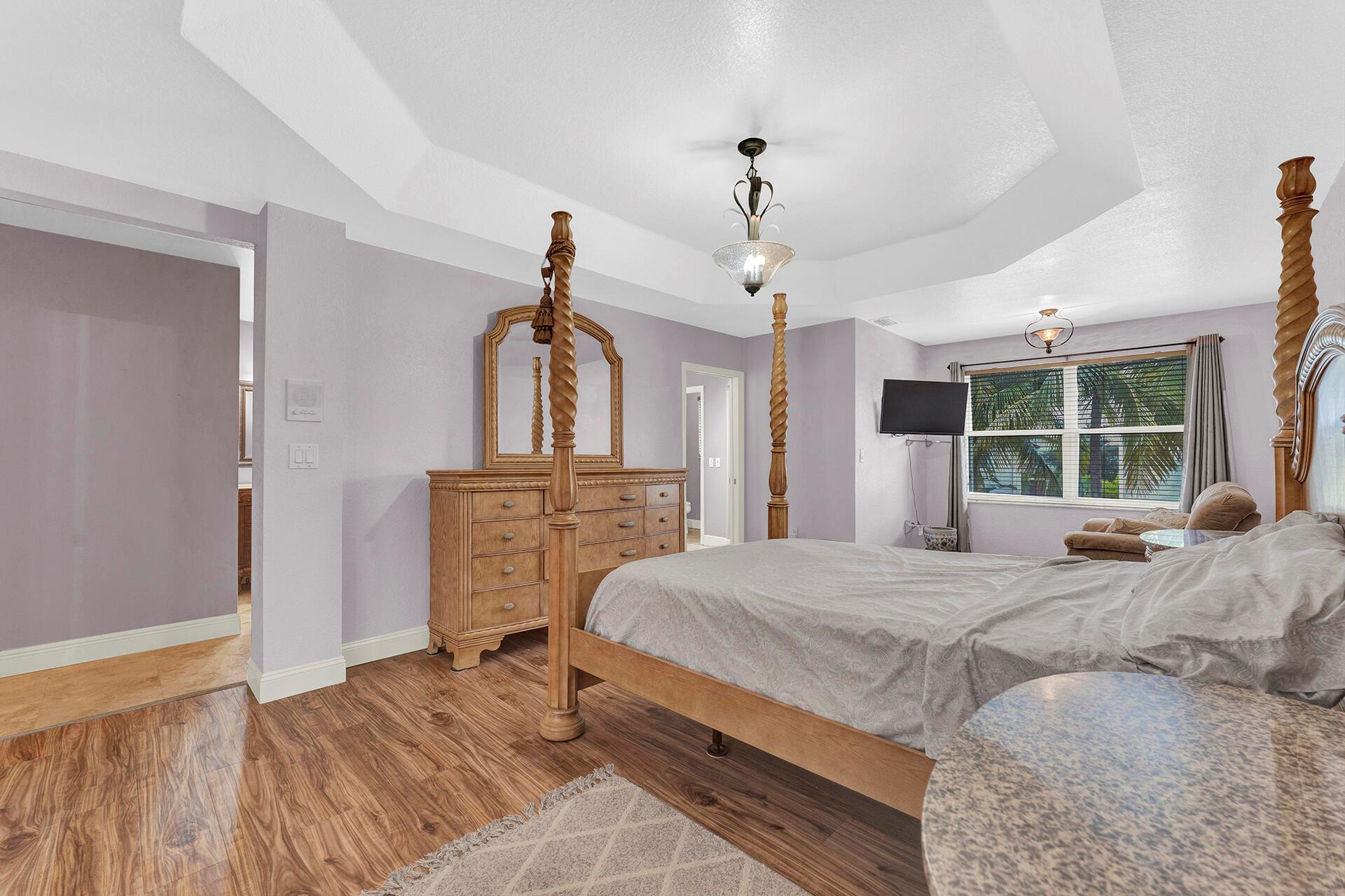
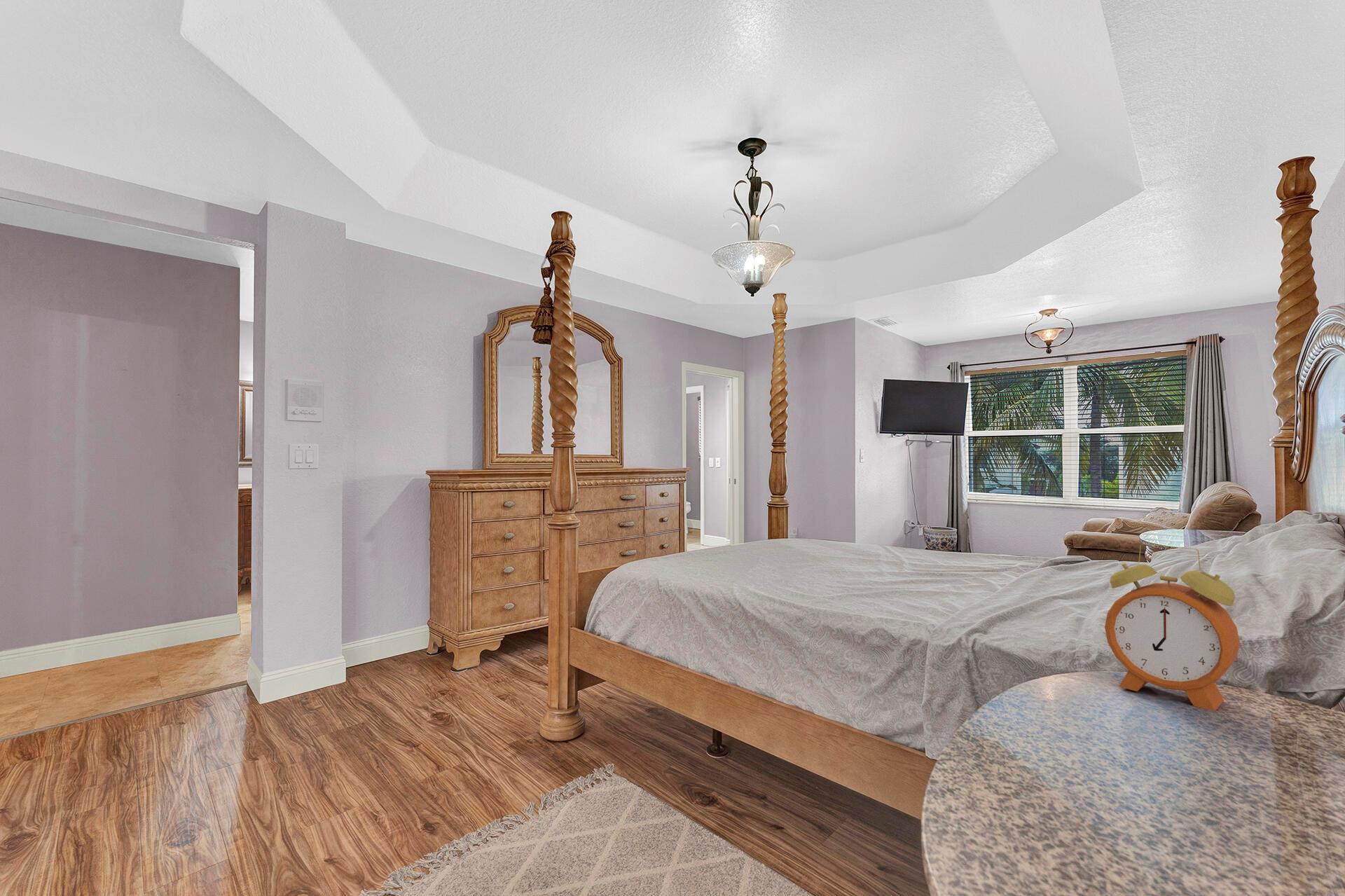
+ alarm clock [1104,543,1241,712]
